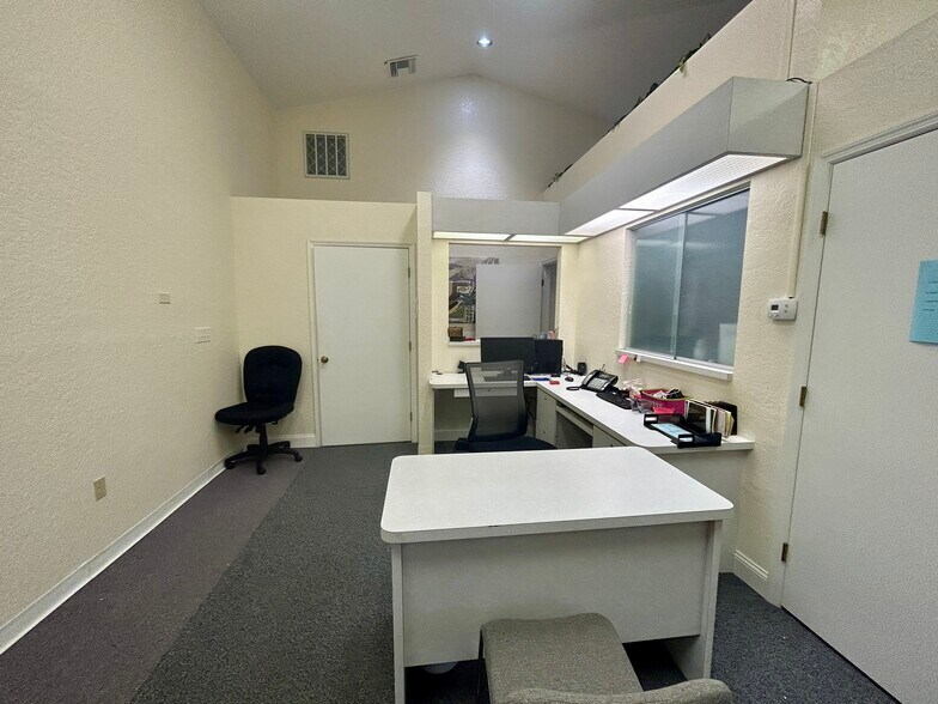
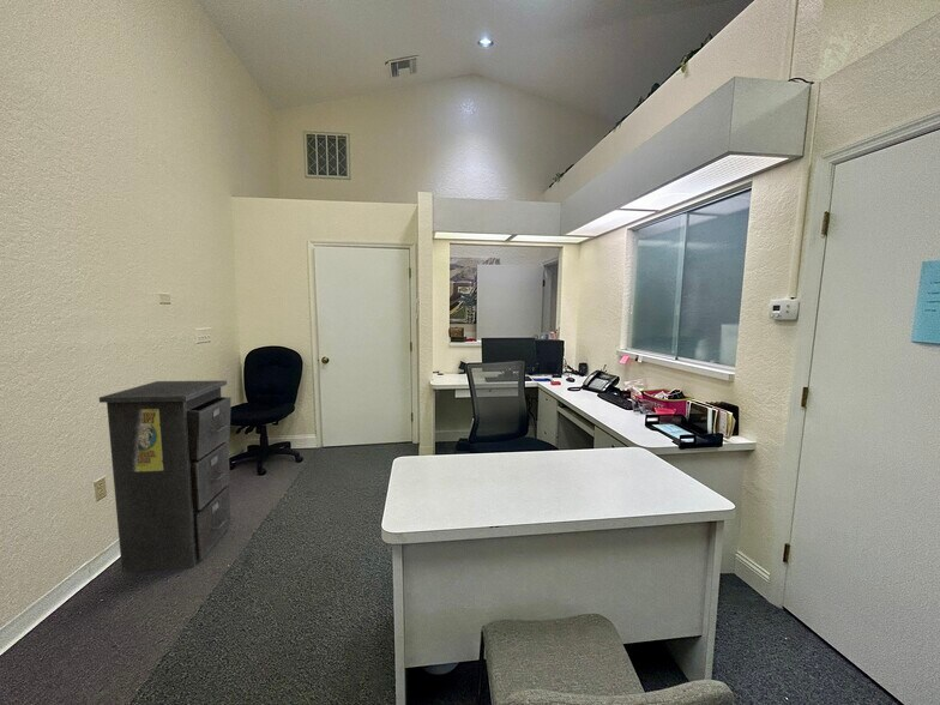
+ filing cabinet [98,379,233,573]
